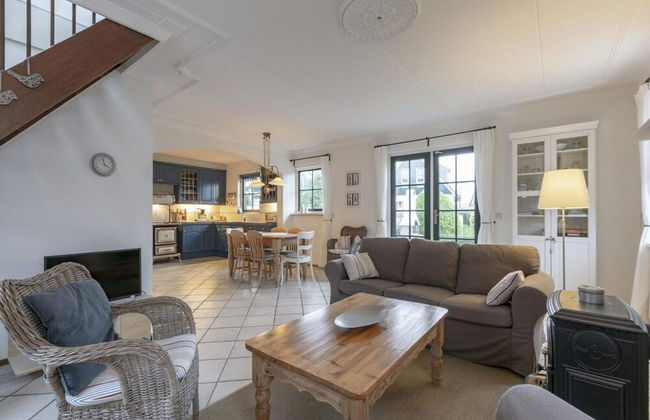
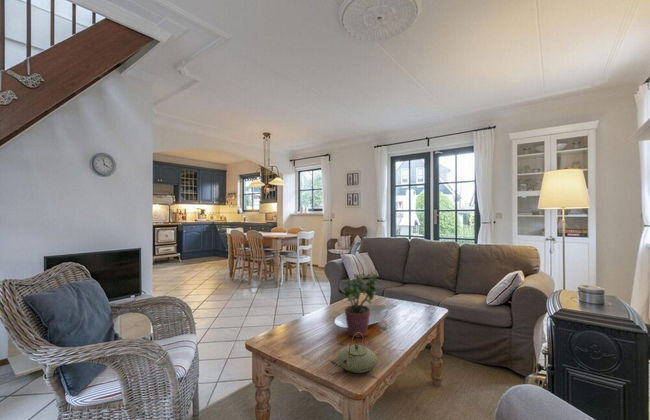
+ potted plant [342,272,382,338]
+ teapot [336,332,378,374]
